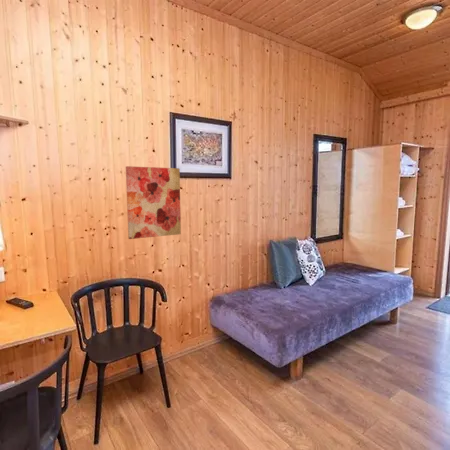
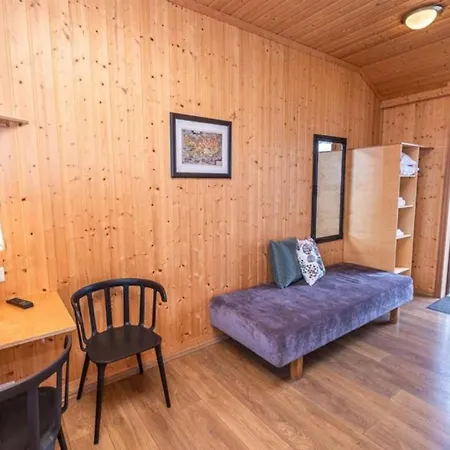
- wall art [125,165,182,240]
